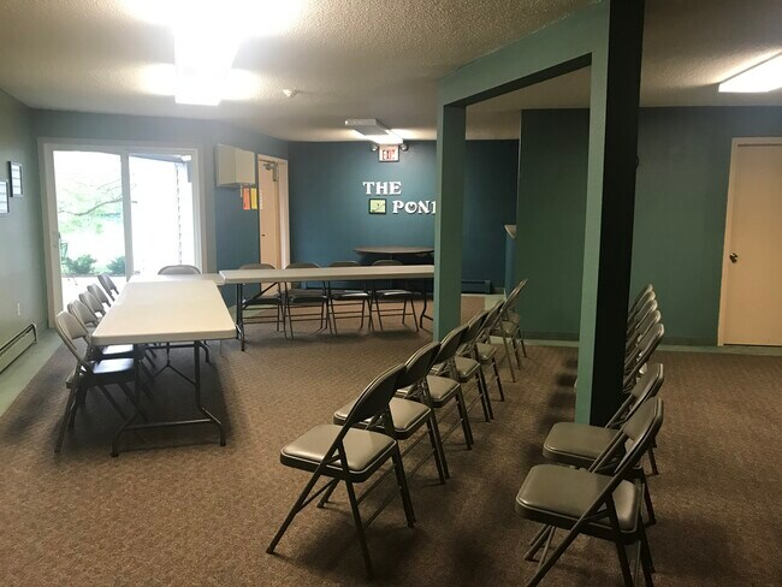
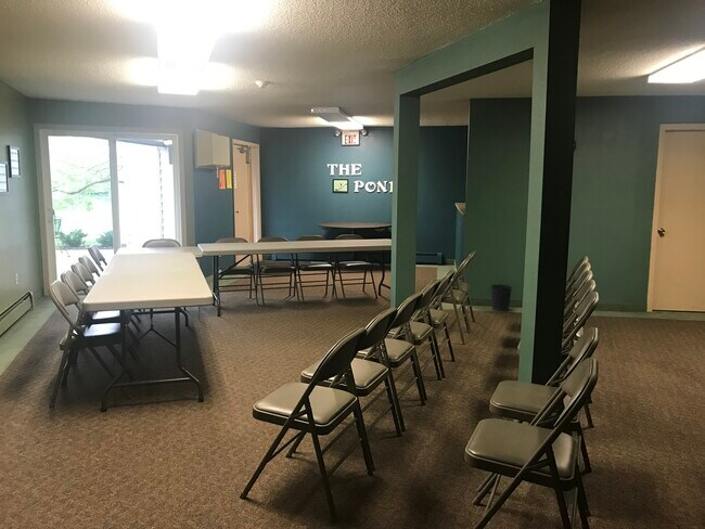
+ wastebasket [489,283,513,312]
